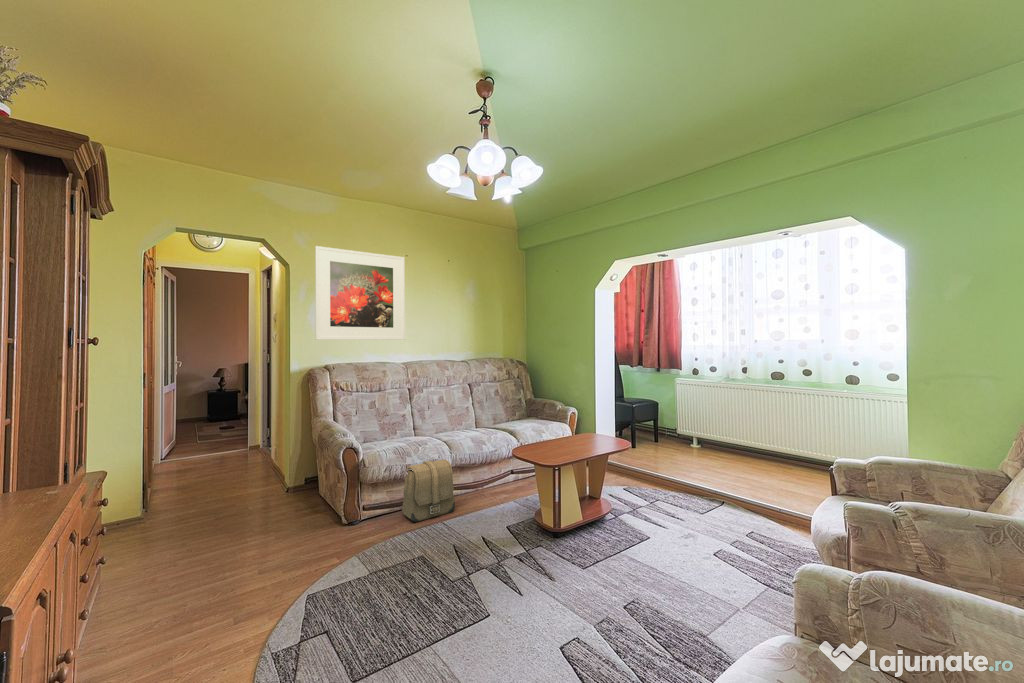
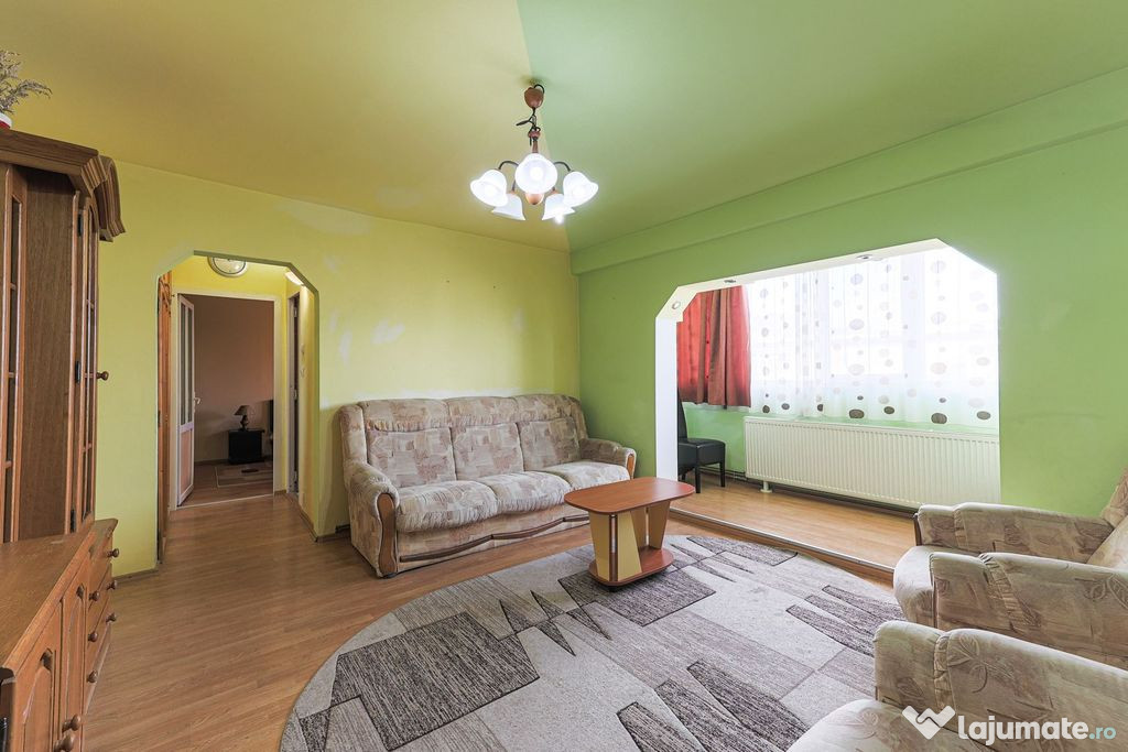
- backpack [401,458,456,523]
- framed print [314,245,406,341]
